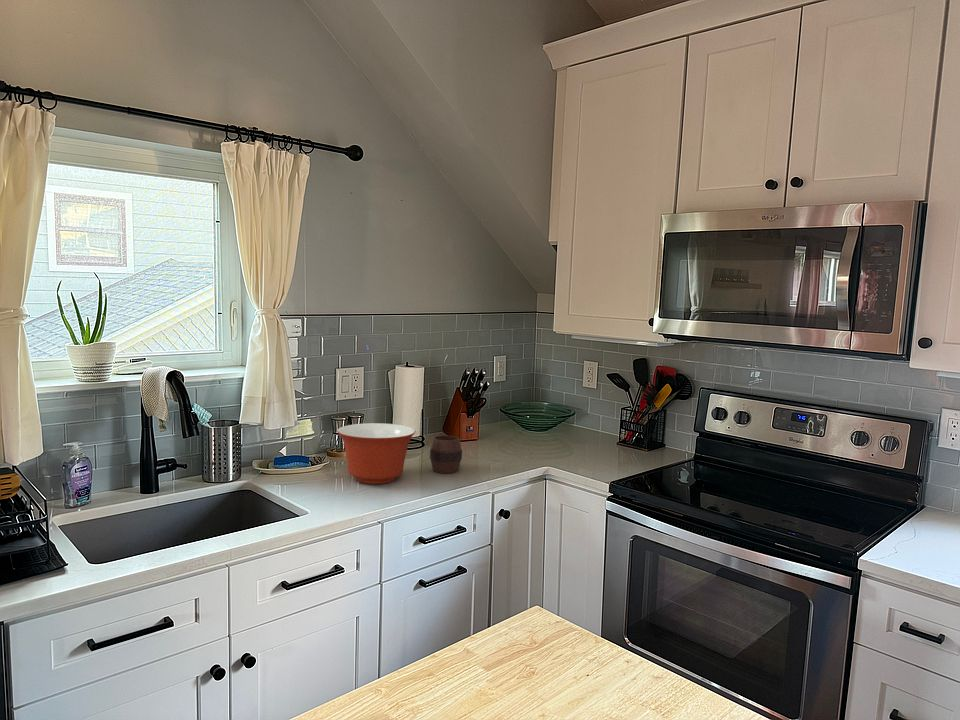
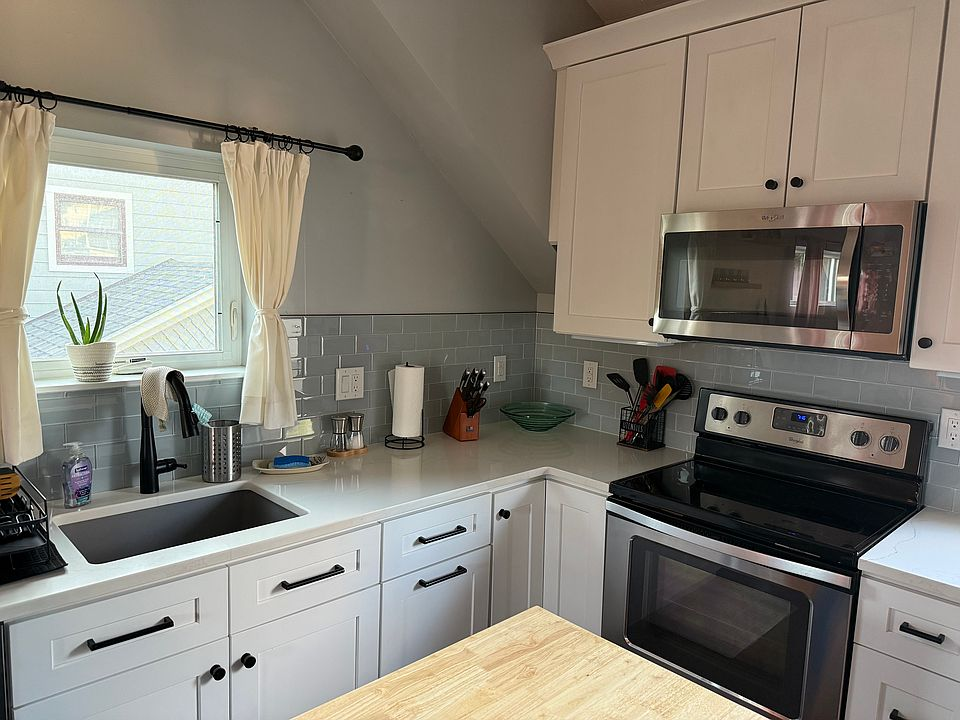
- mixing bowl [336,422,417,485]
- cup [429,435,463,474]
